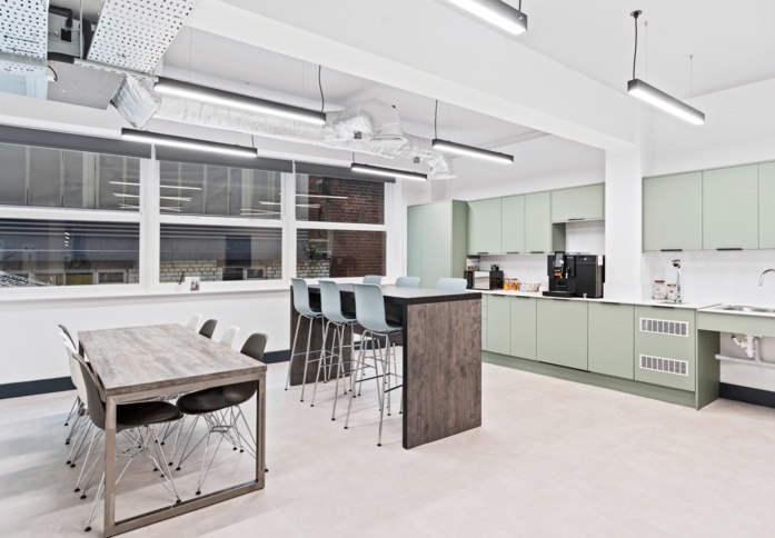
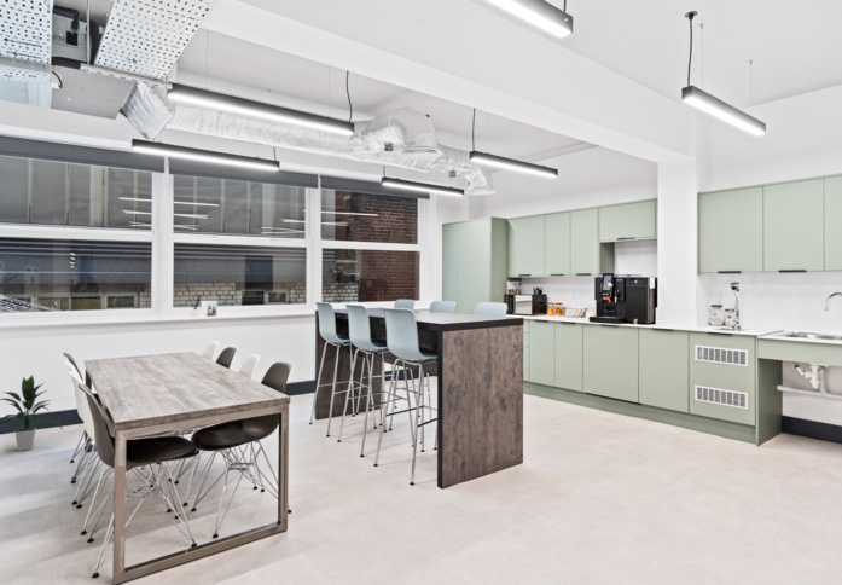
+ indoor plant [0,373,64,452]
